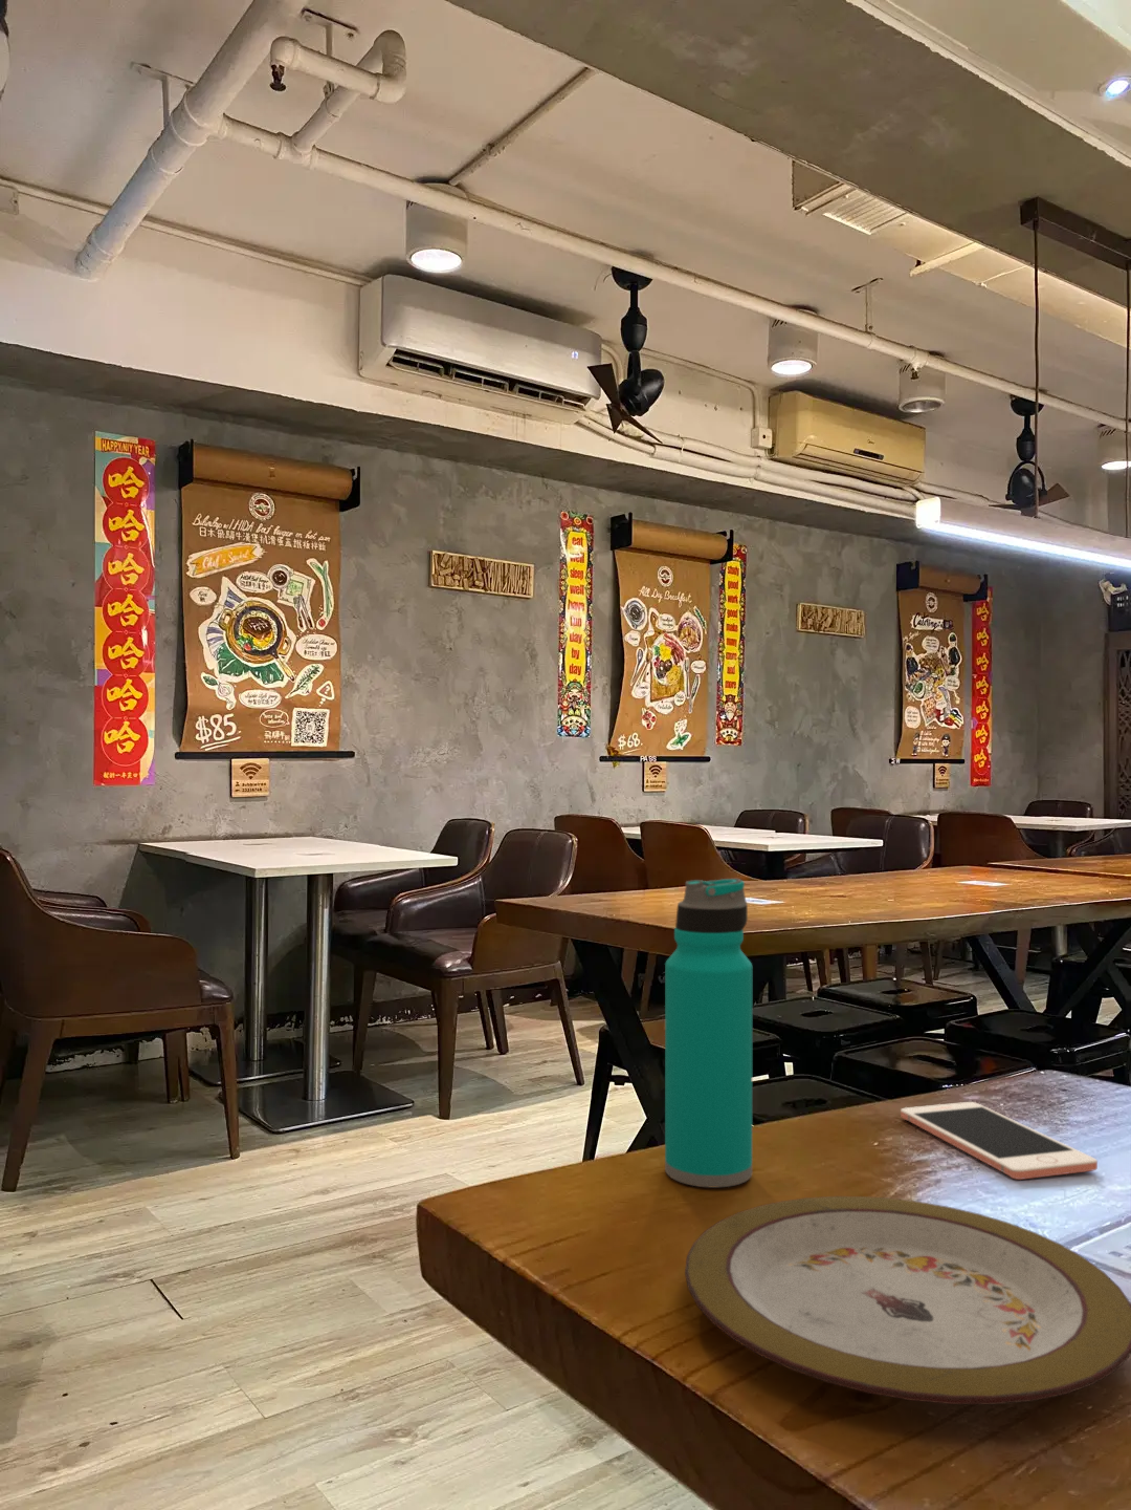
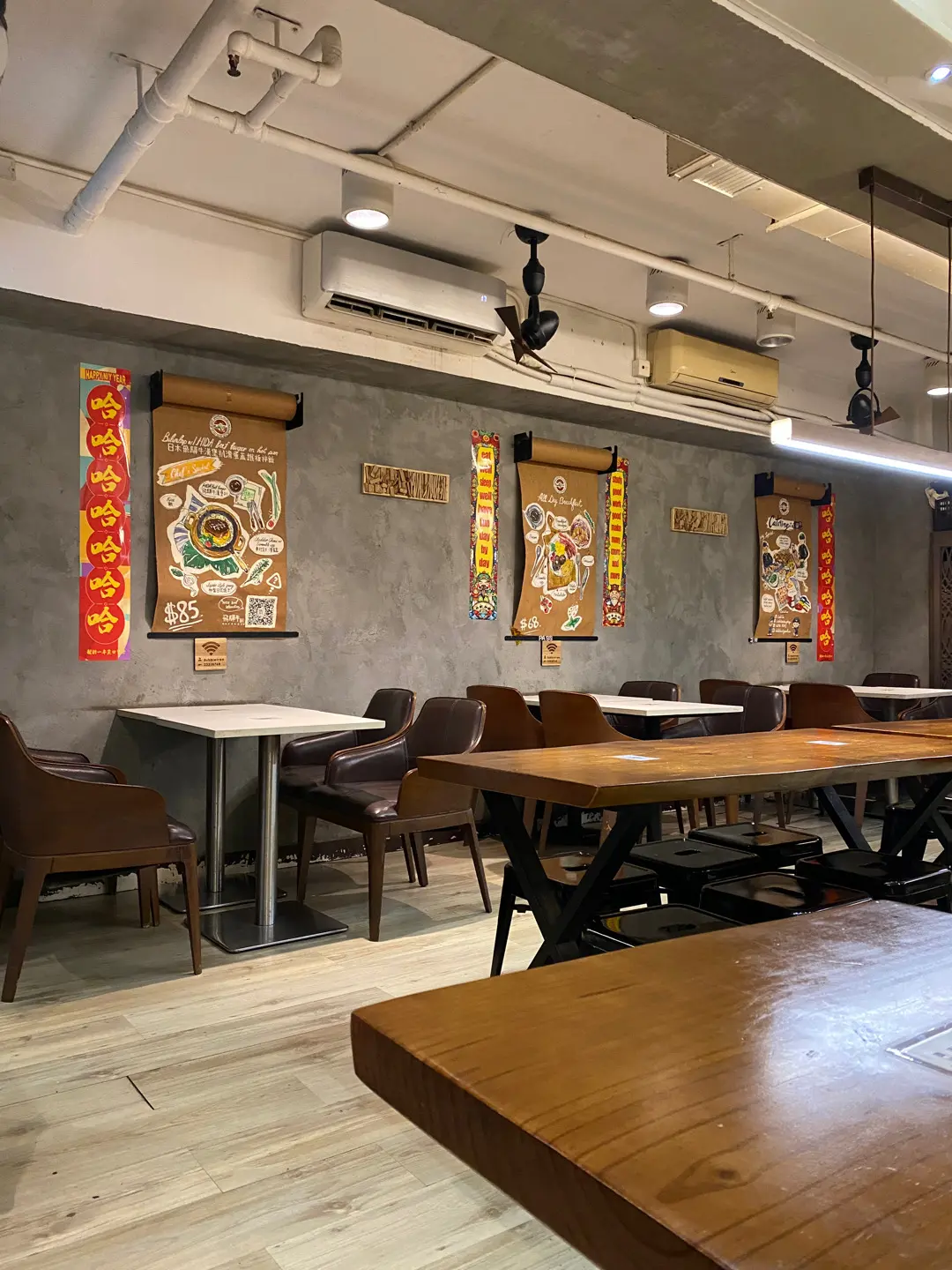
- water bottle [664,877,753,1188]
- plate [684,1195,1131,1405]
- cell phone [899,1101,1099,1181]
